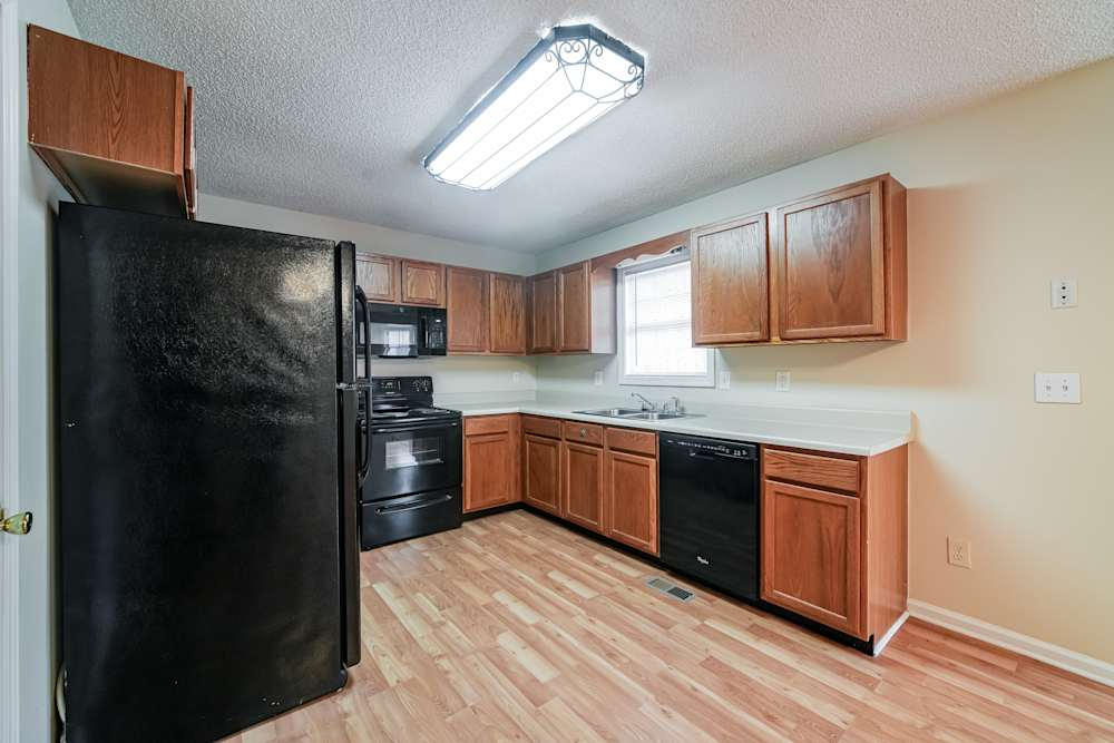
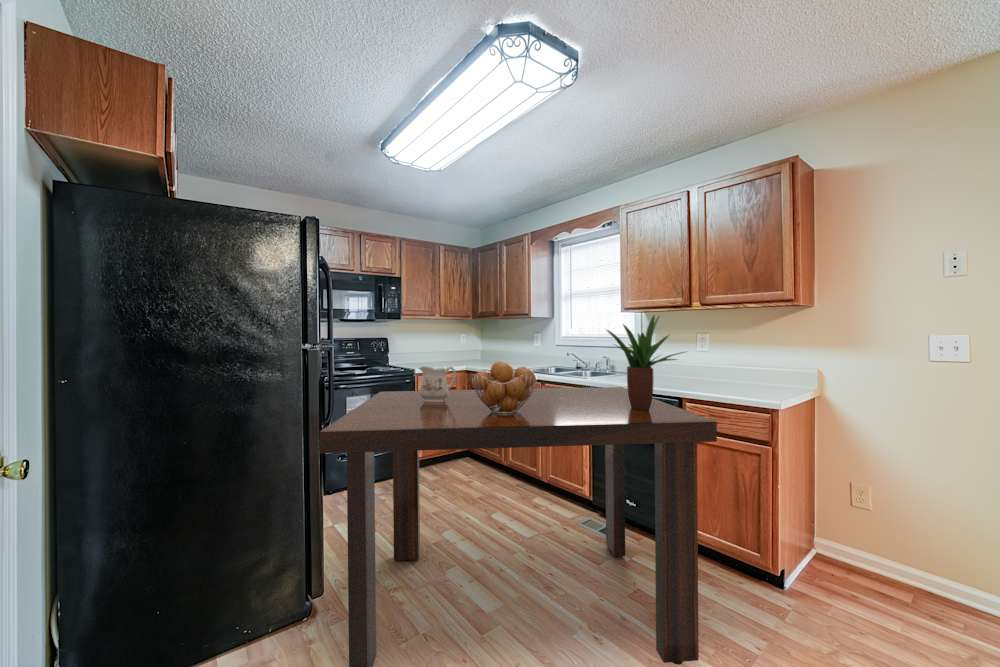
+ potted plant [604,313,689,410]
+ dining table [318,386,718,667]
+ pitcher [417,365,457,402]
+ fruit basket [470,360,538,414]
